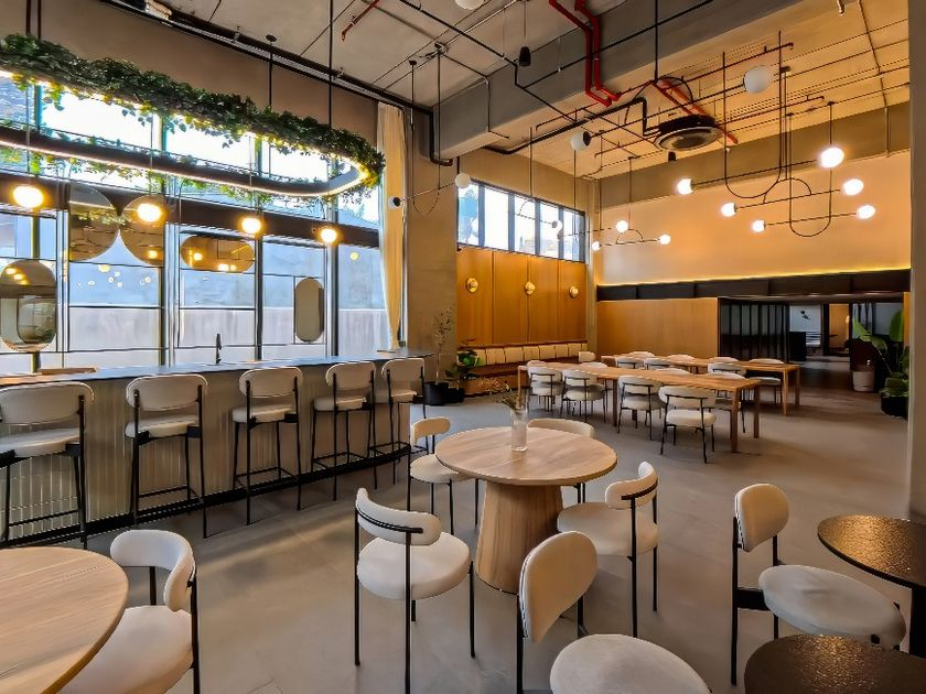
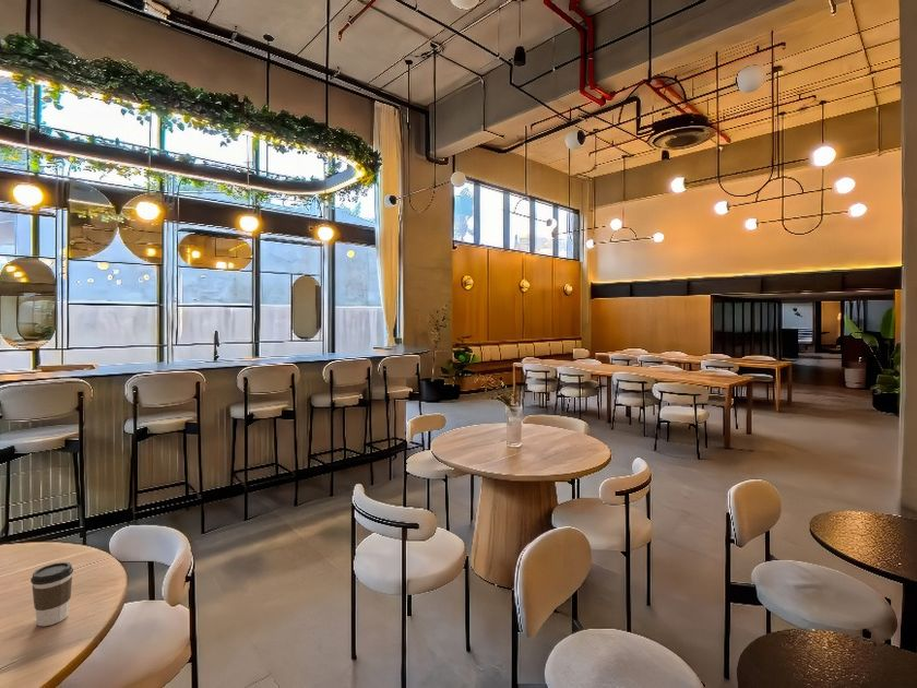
+ coffee cup [29,561,74,627]
